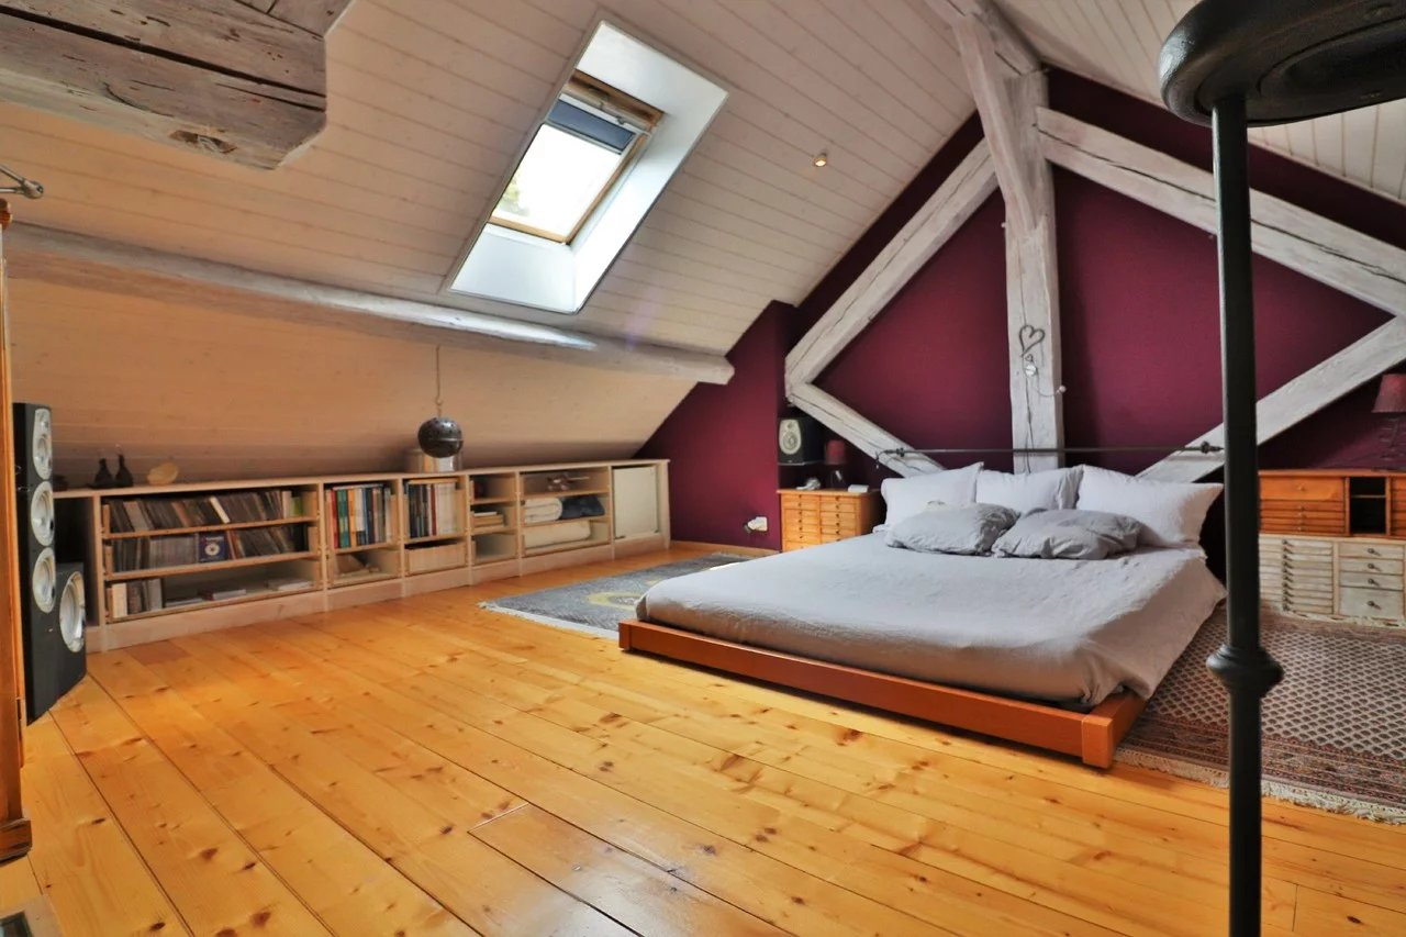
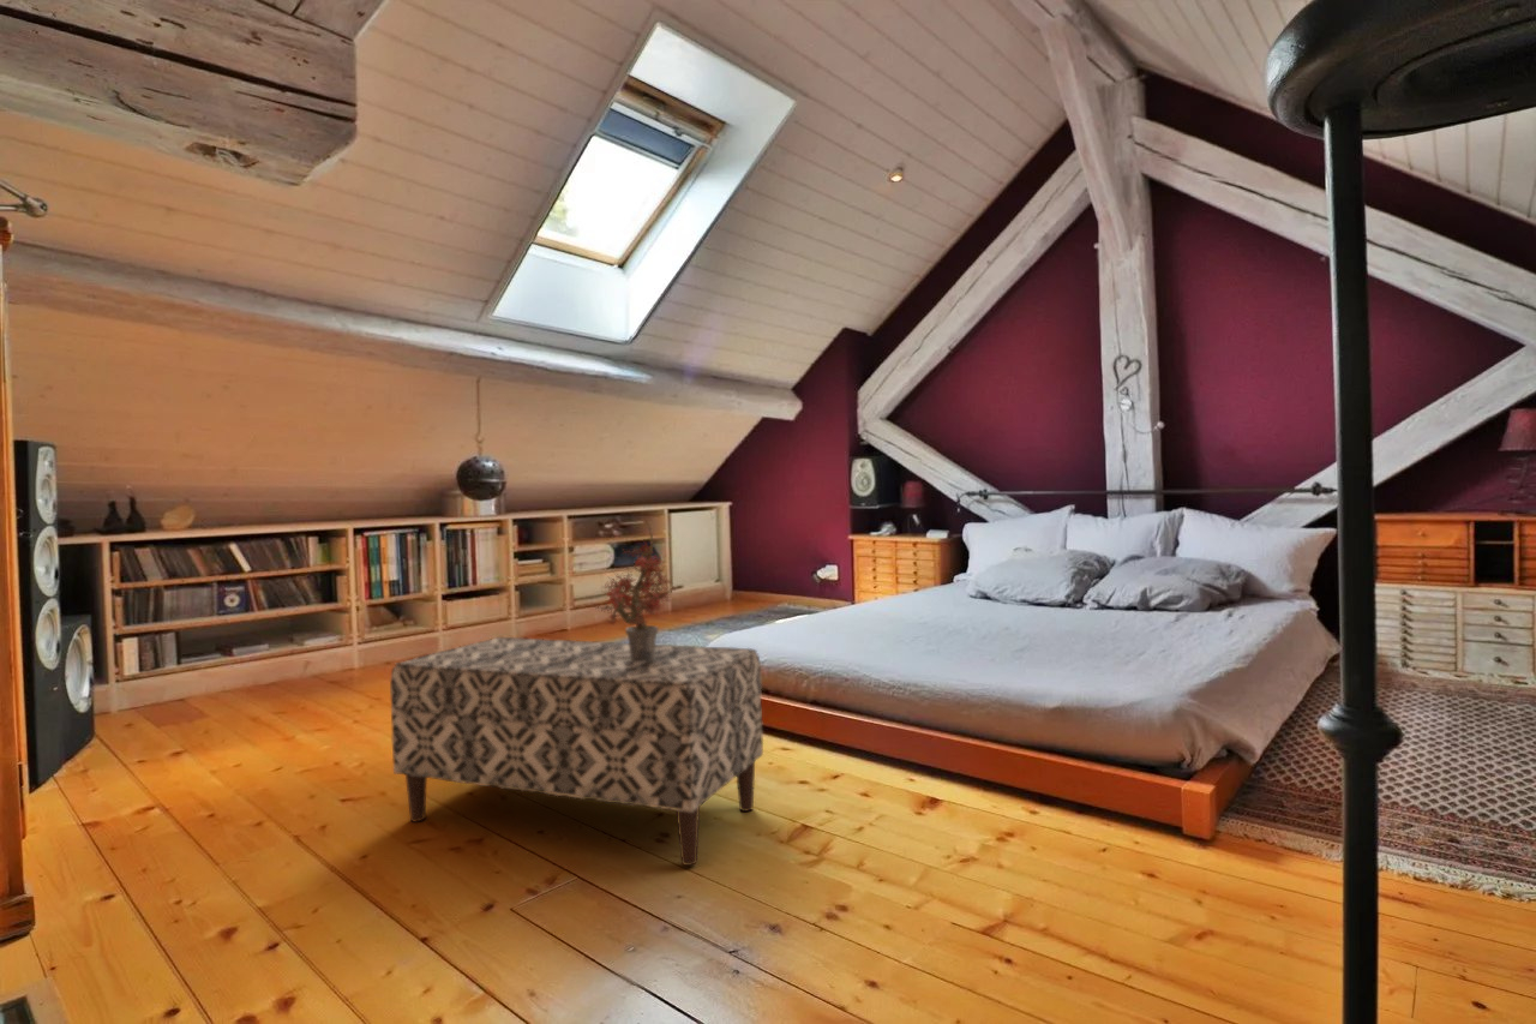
+ bench [389,636,764,867]
+ potted plant [590,521,679,660]
